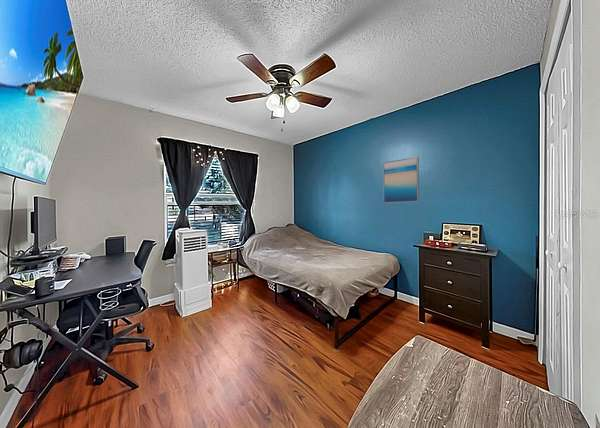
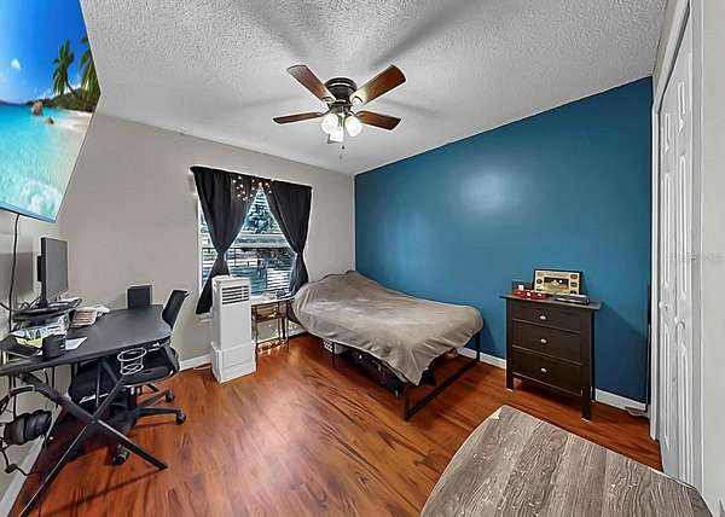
- wall art [382,156,420,204]
